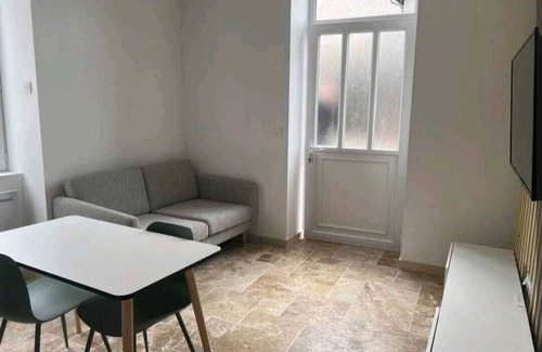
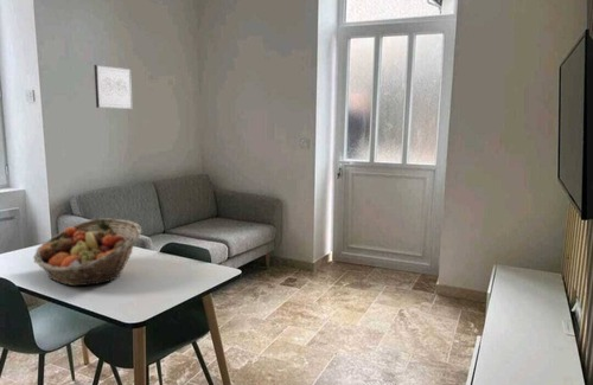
+ wall art [94,64,133,110]
+ fruit basket [32,217,142,287]
